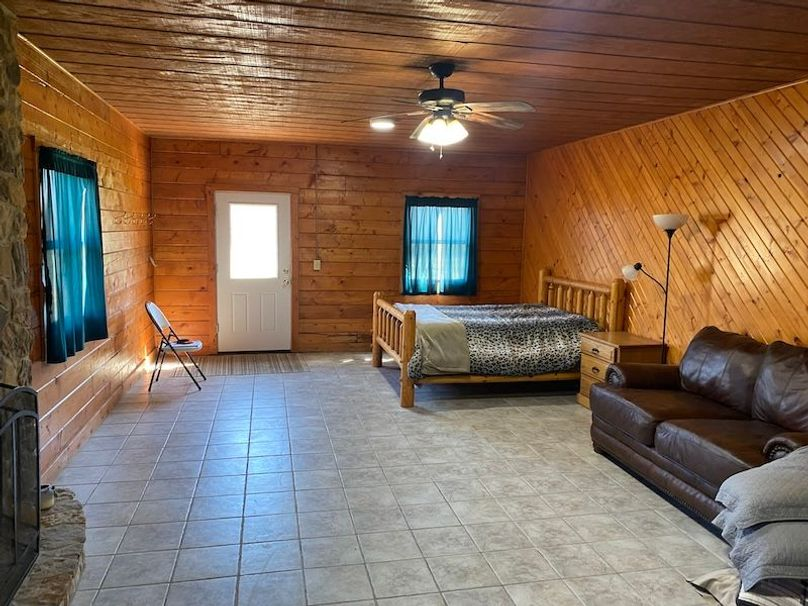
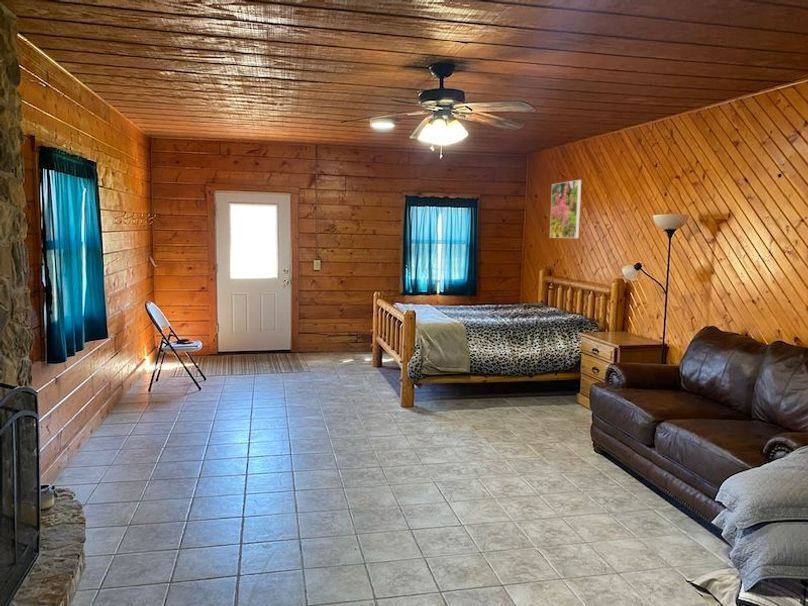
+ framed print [549,179,582,239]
